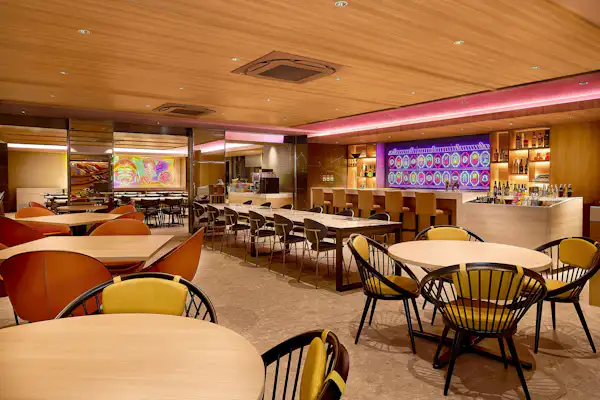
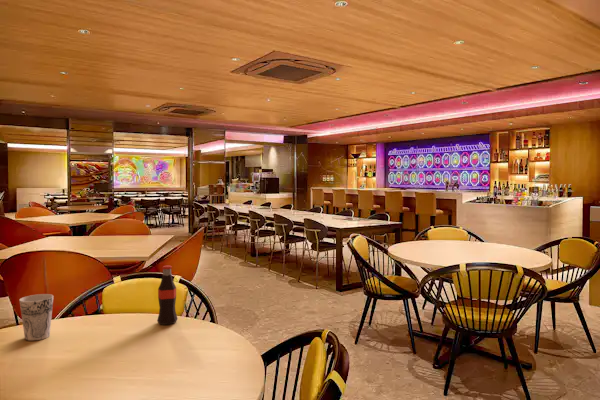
+ cup [19,293,54,342]
+ bottle [156,265,179,326]
